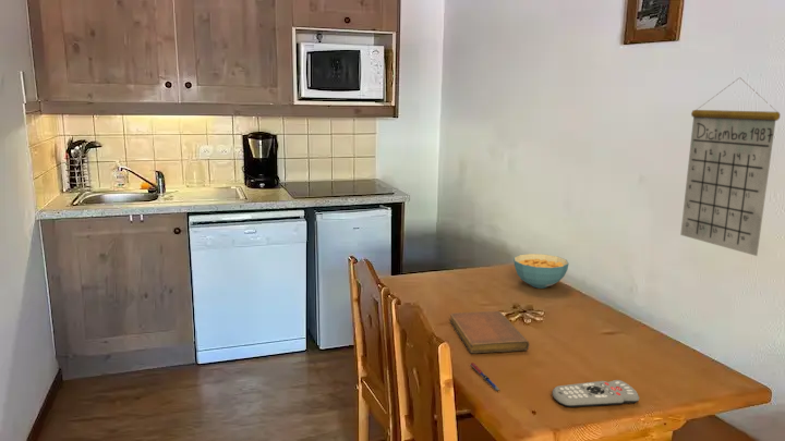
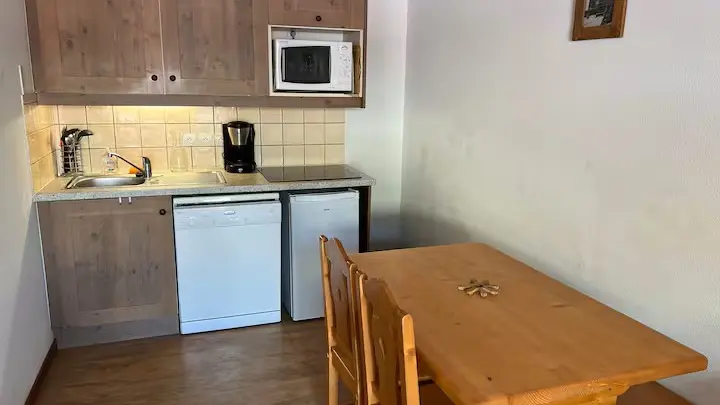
- calendar [679,76,782,257]
- remote control [552,379,640,408]
- notebook [449,310,530,354]
- pen [470,362,500,391]
- cereal bowl [512,253,570,290]
